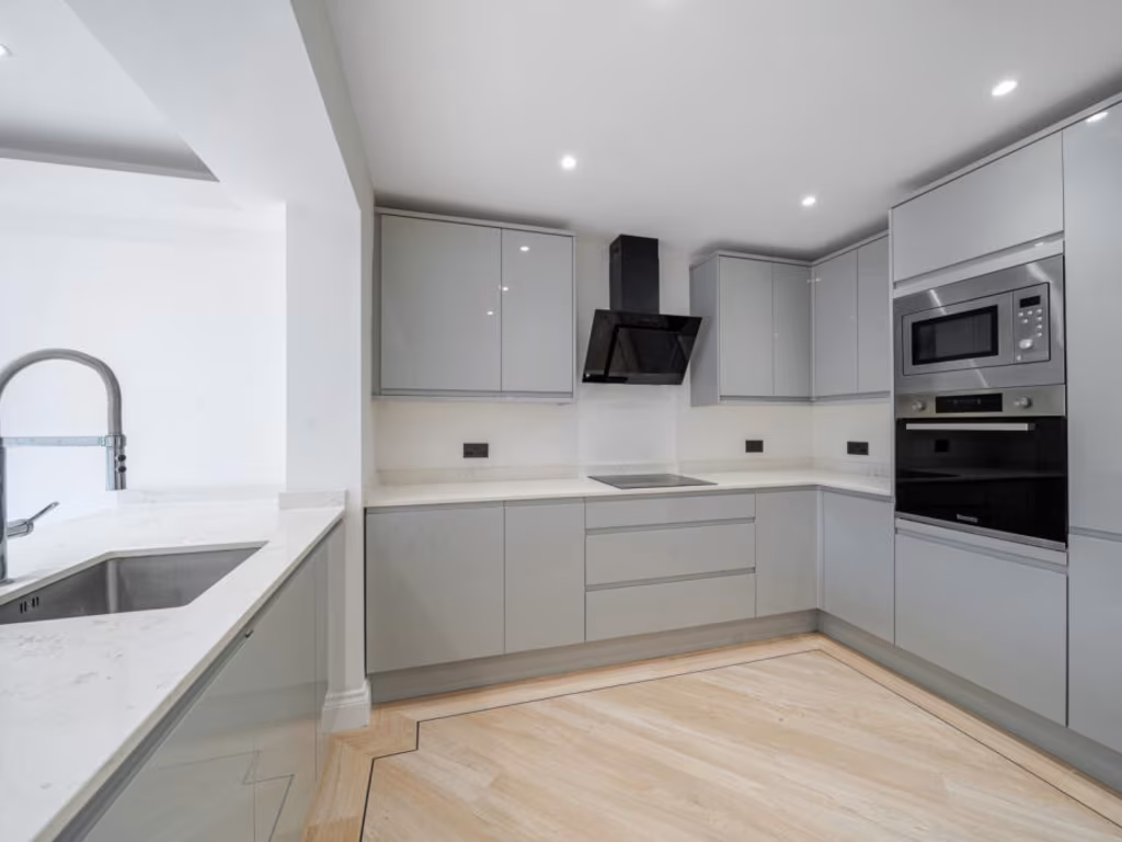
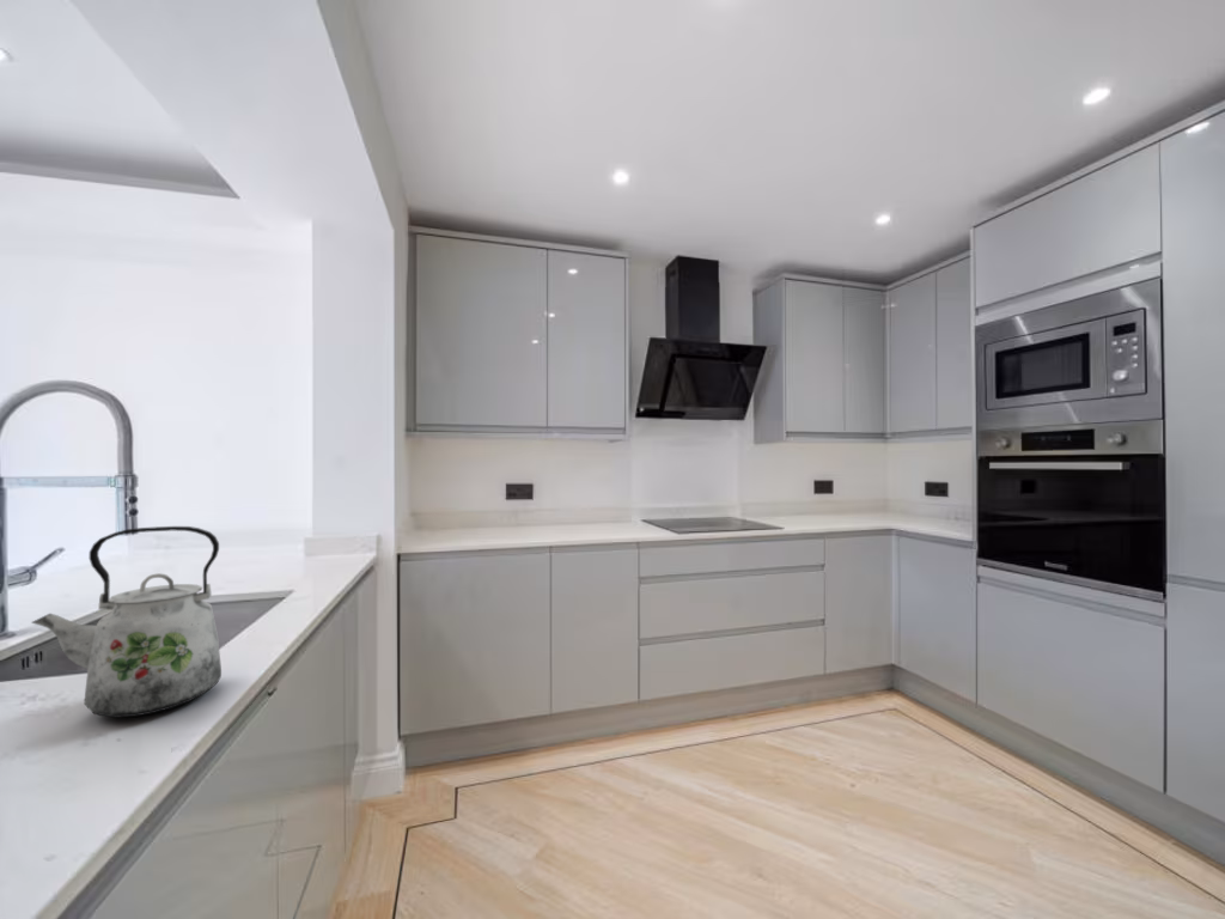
+ kettle [30,525,223,719]
